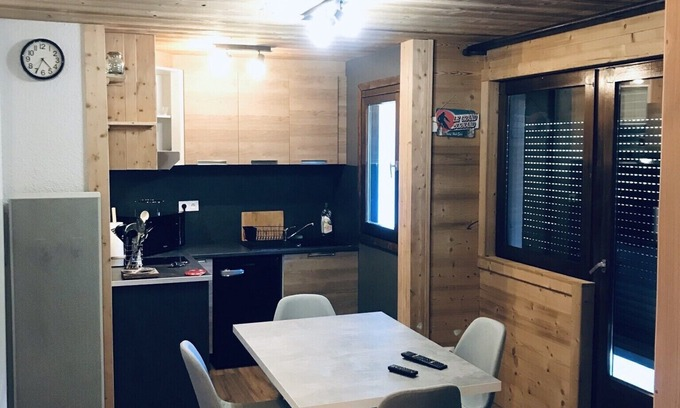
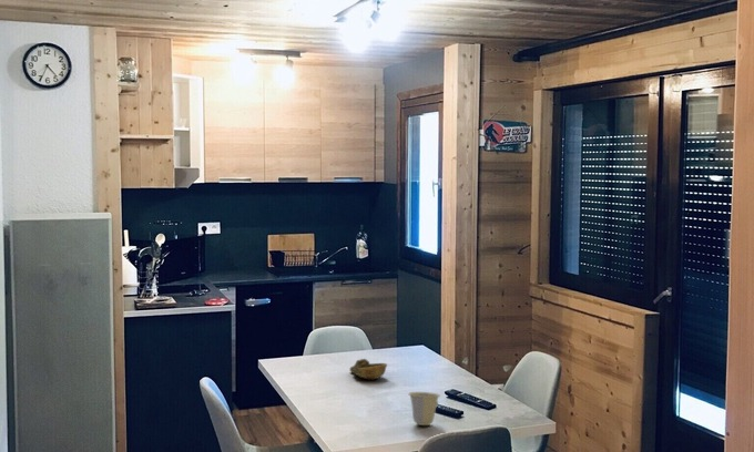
+ decorative bowl [348,358,388,380]
+ cup [407,391,441,427]
